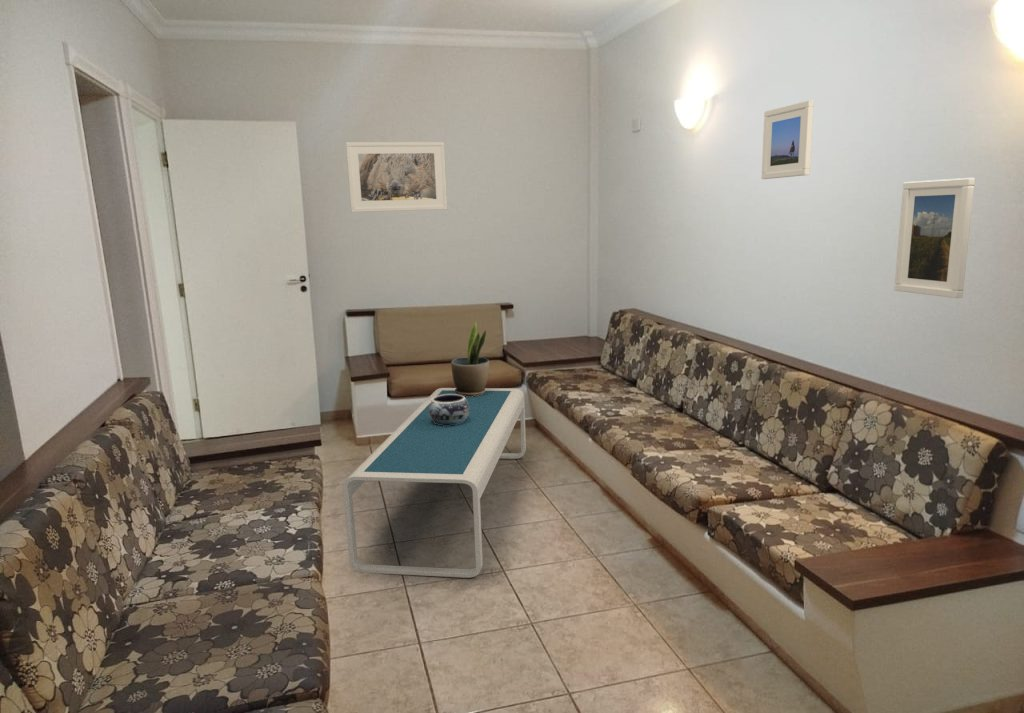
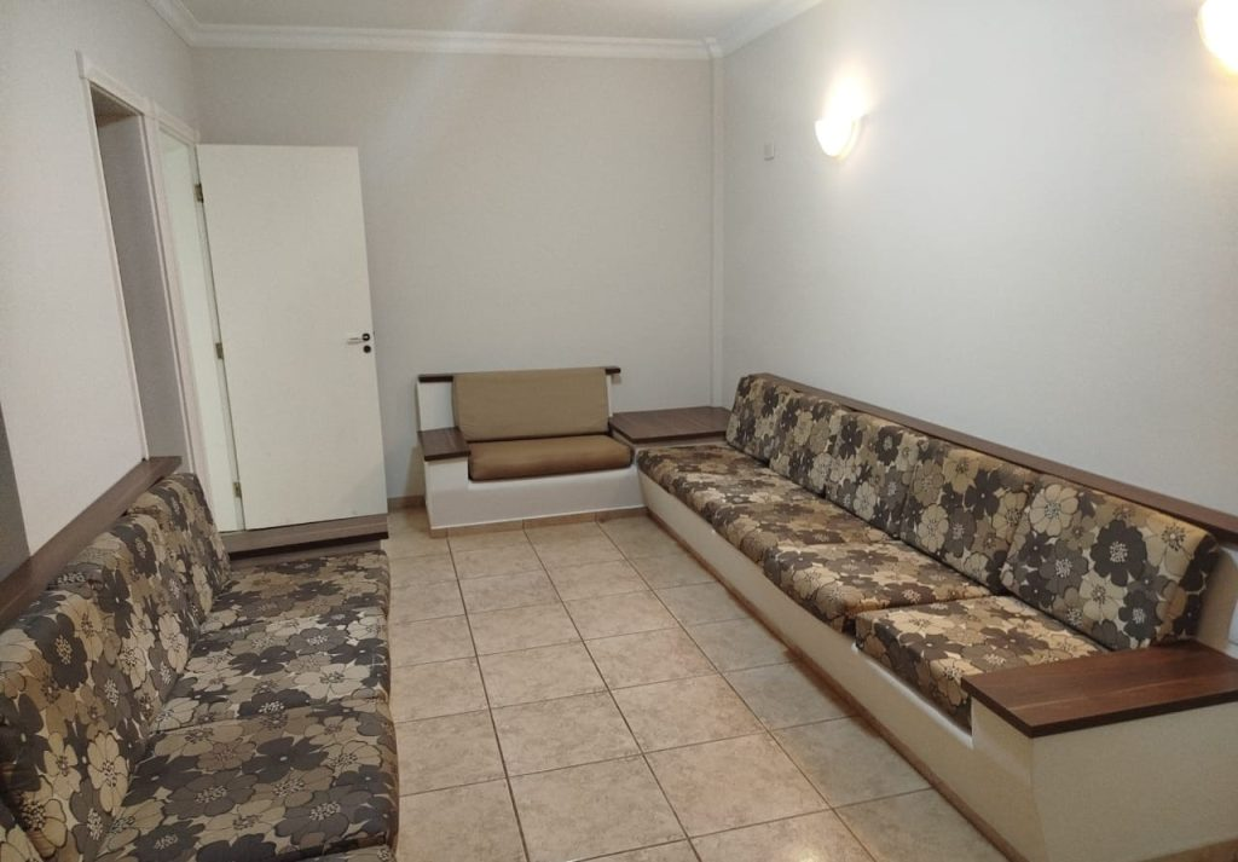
- coffee table [342,387,527,579]
- potted plant [450,322,490,397]
- decorative bowl [429,394,469,426]
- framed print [345,141,448,213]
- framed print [893,177,976,299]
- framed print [761,99,815,180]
